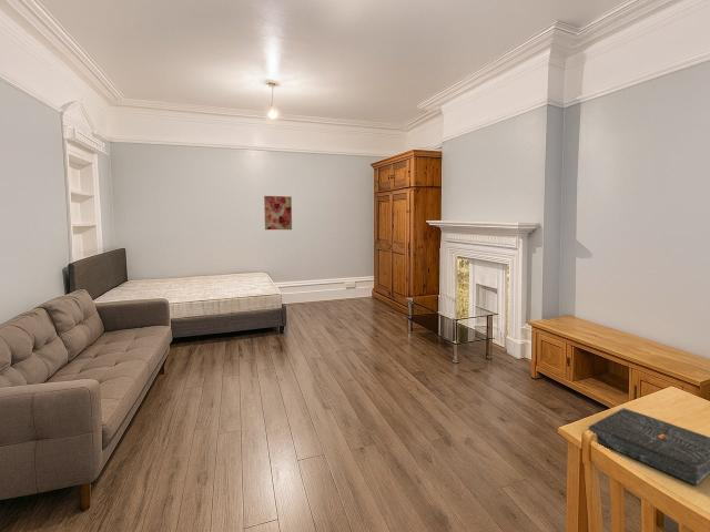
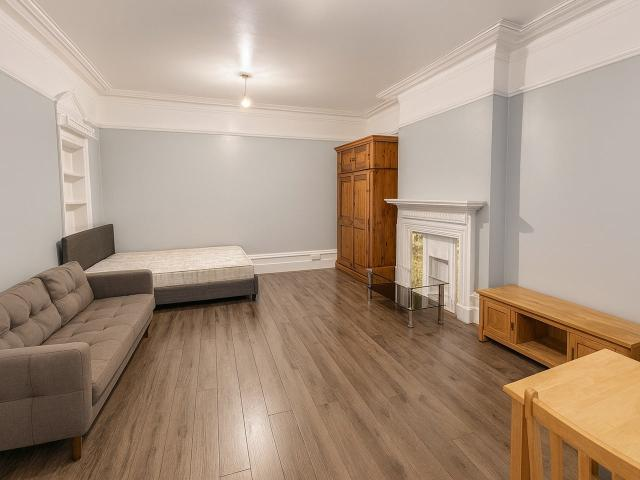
- book [587,407,710,487]
- wall art [263,195,293,231]
